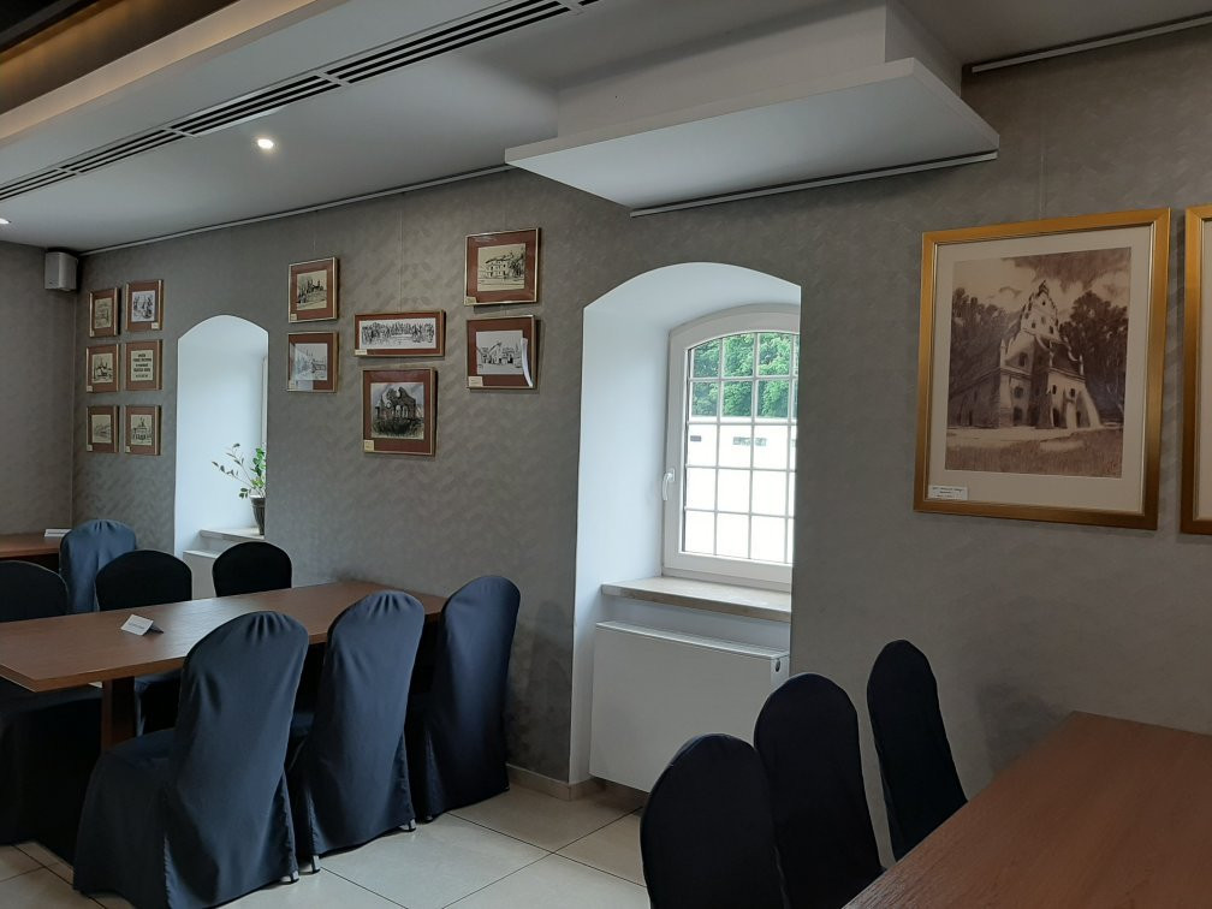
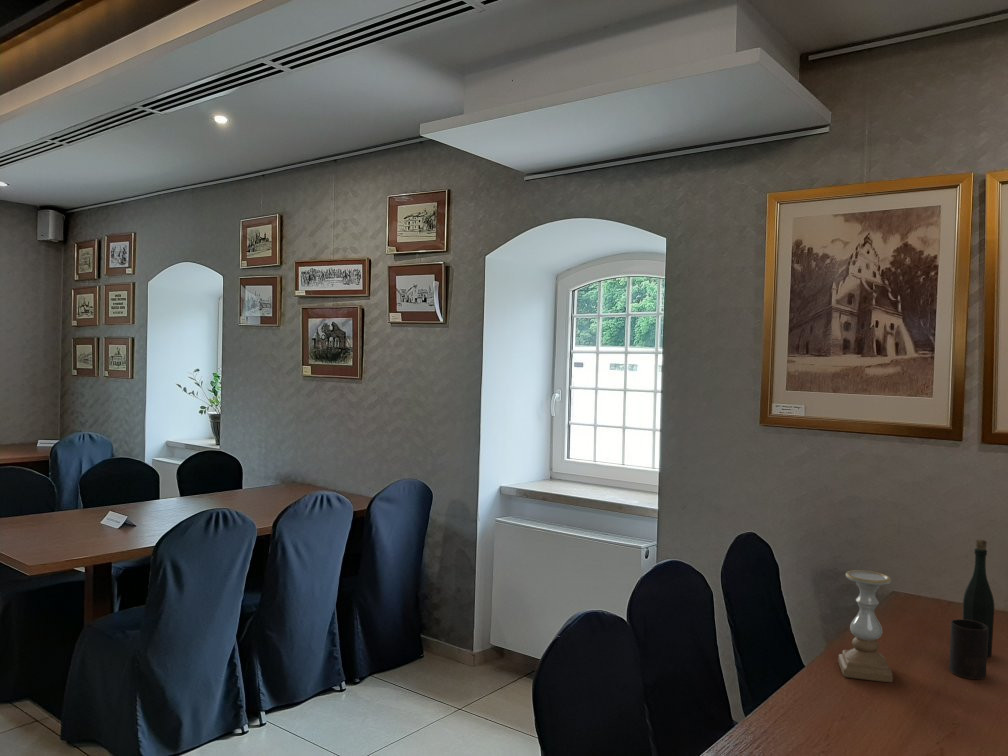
+ cup [948,619,988,680]
+ bottle [962,538,995,658]
+ candle holder [837,569,894,684]
